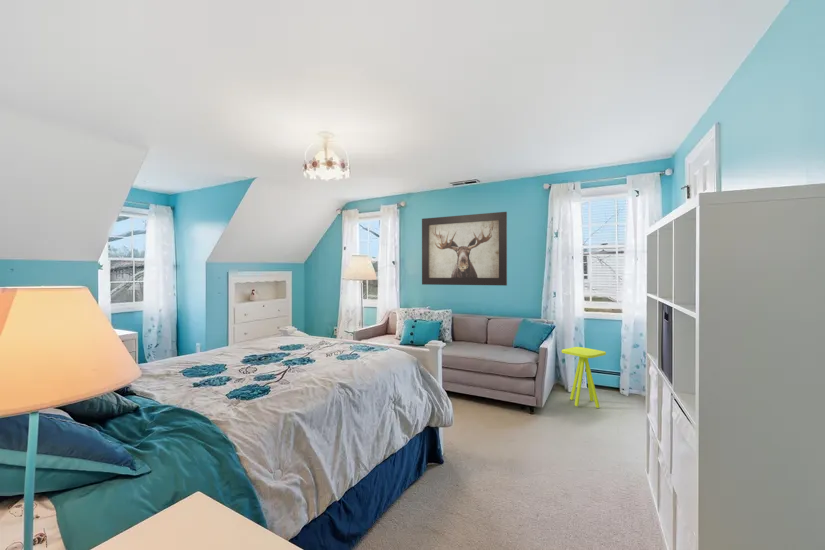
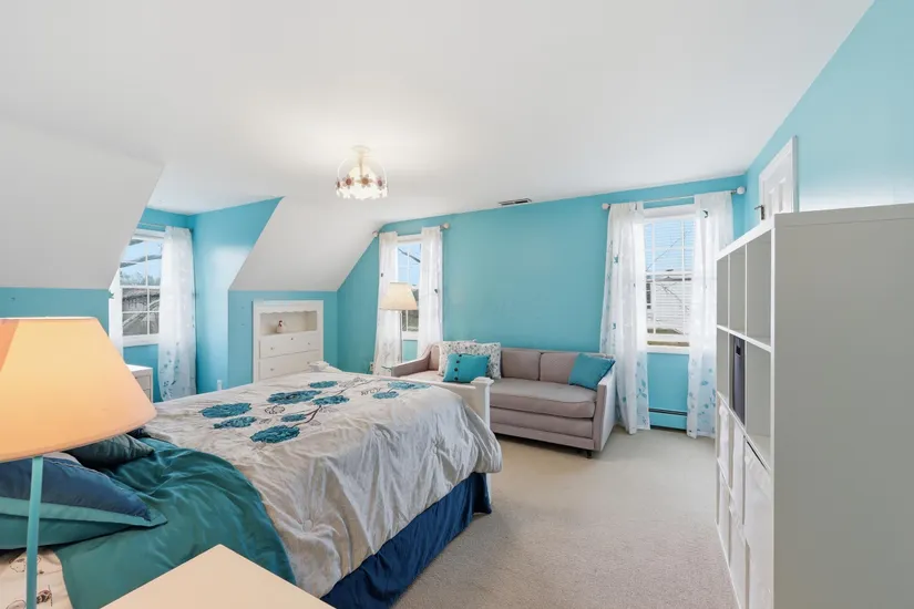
- side table [561,346,607,409]
- wall art [421,211,508,287]
